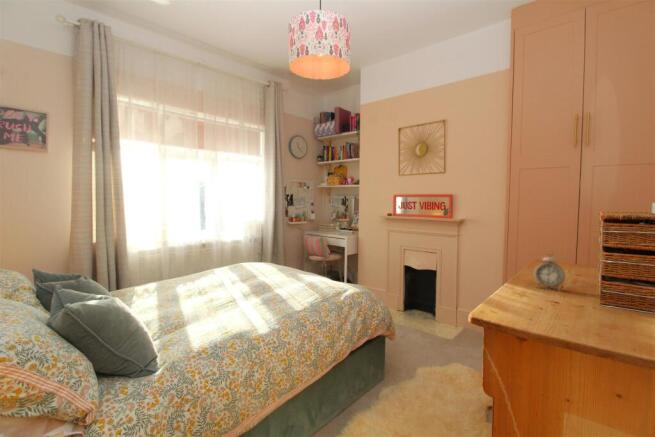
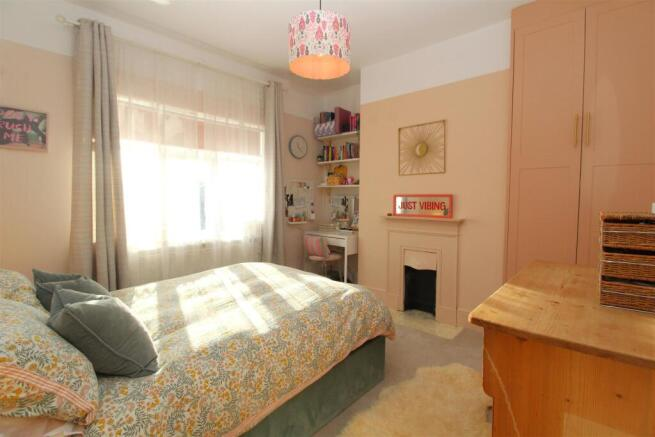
- alarm clock [533,249,566,292]
